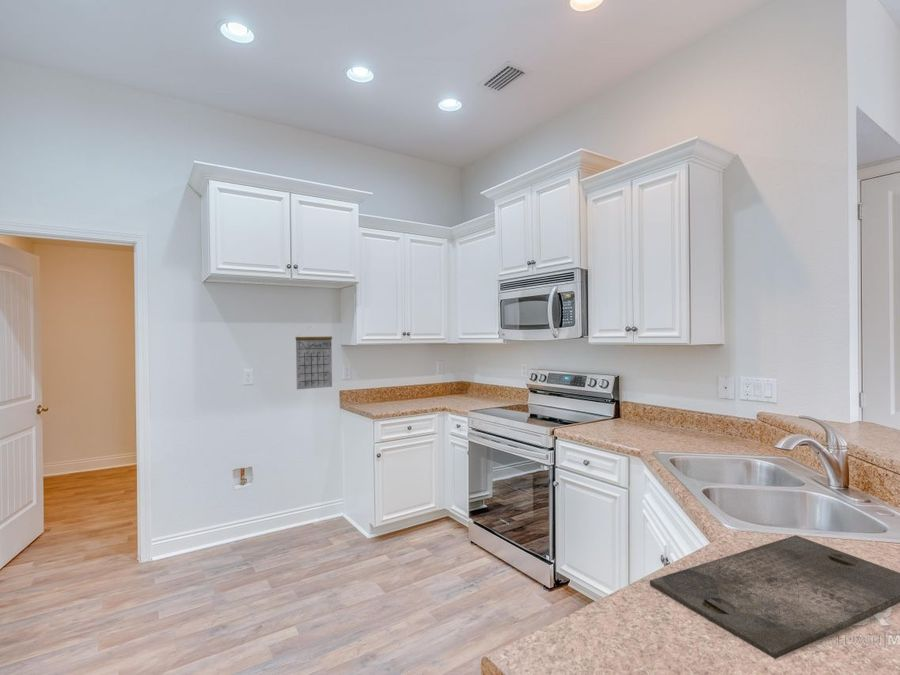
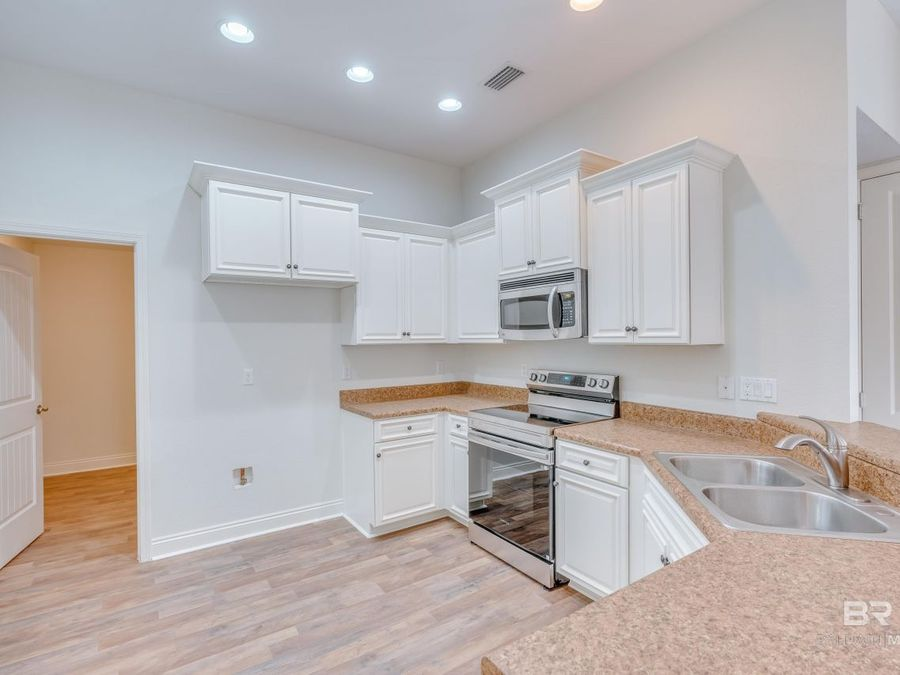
- cutting board [649,534,900,660]
- calendar [295,326,333,390]
